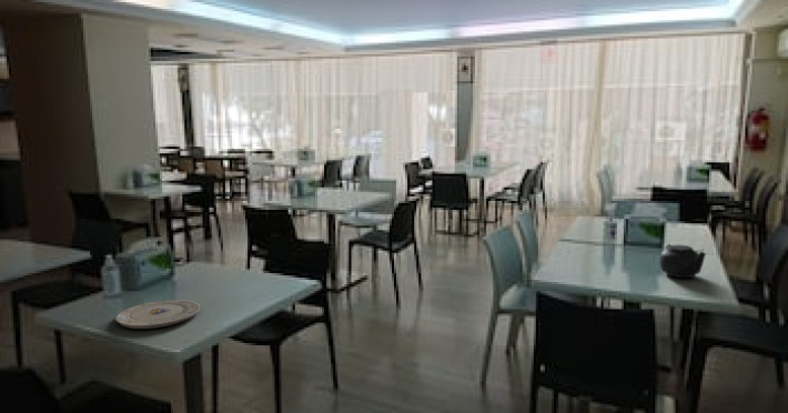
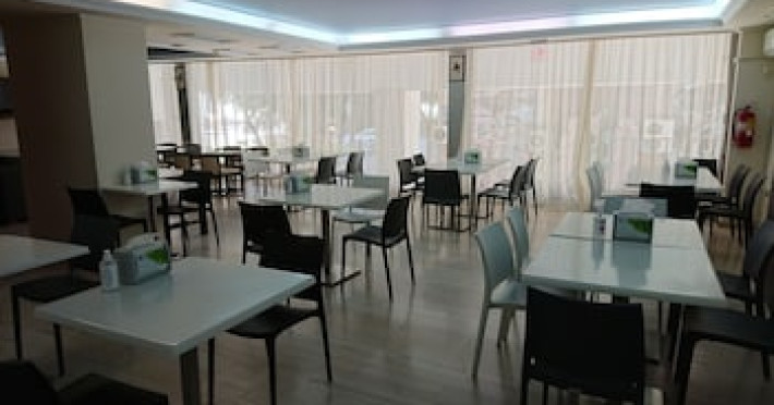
- plate [114,299,201,330]
- teapot [658,243,708,279]
